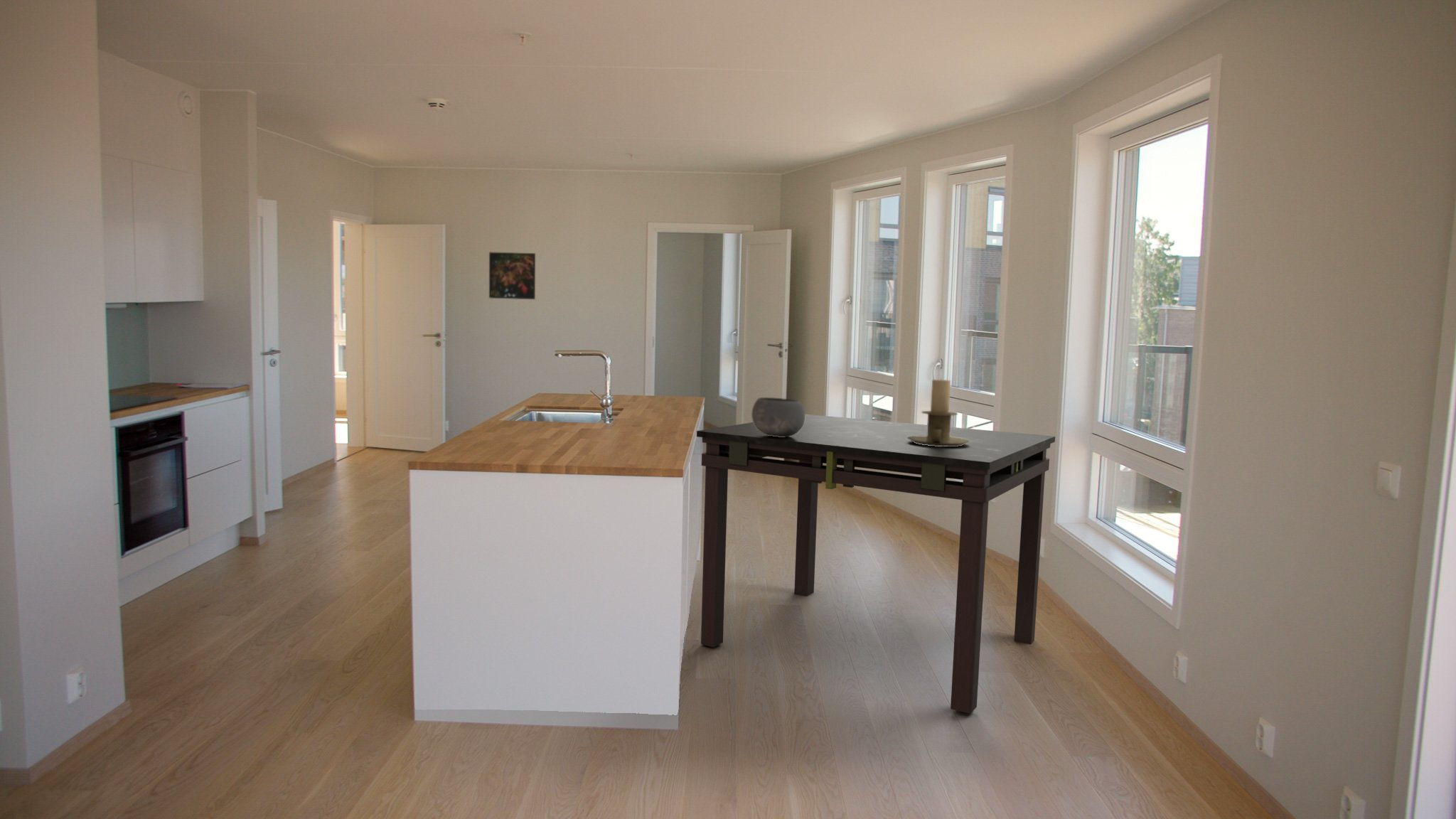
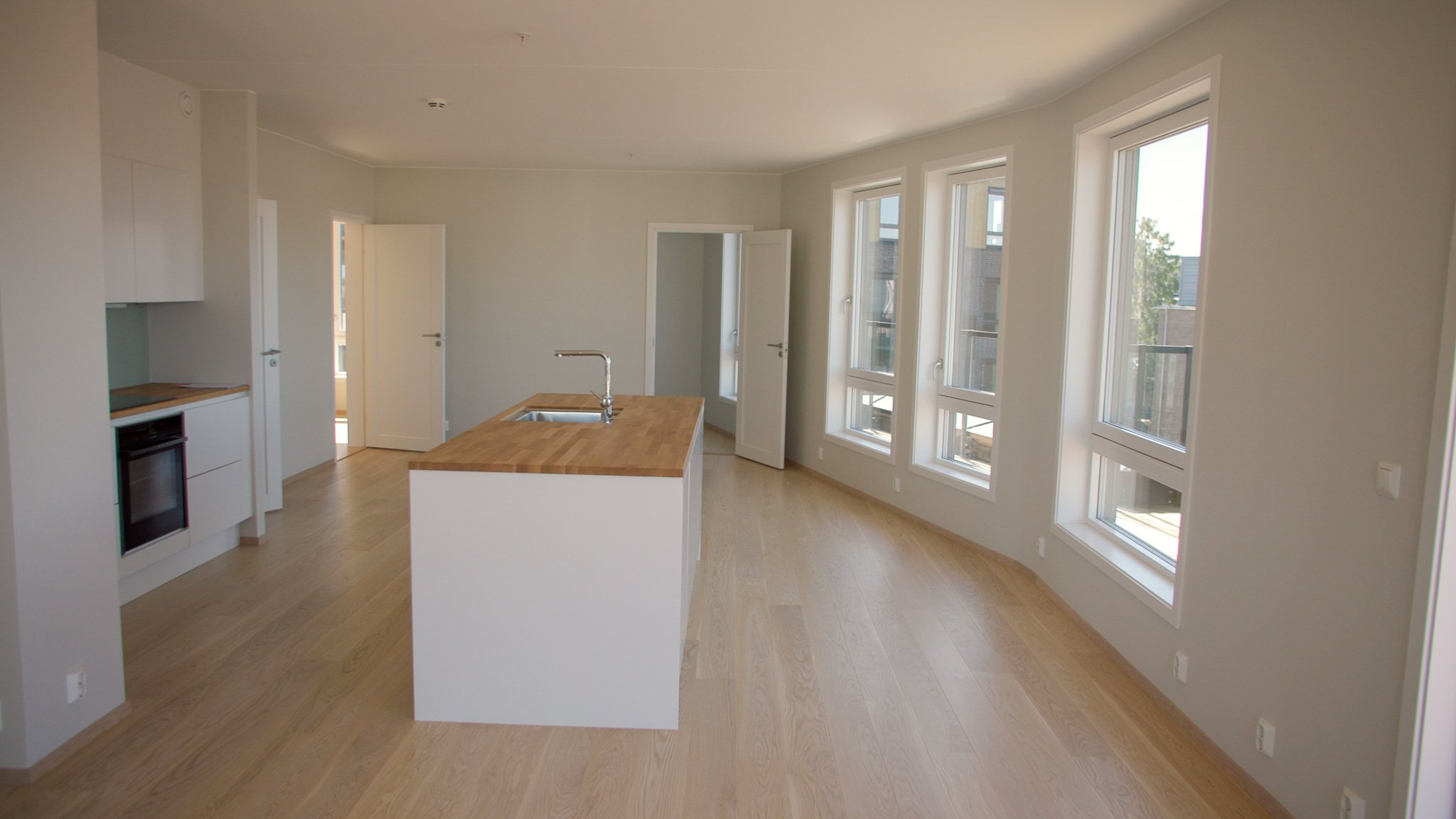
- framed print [488,252,536,300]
- bowl [751,397,805,437]
- candle holder [907,378,969,446]
- dining table [696,414,1056,714]
